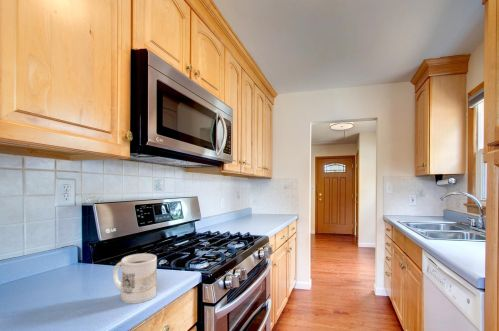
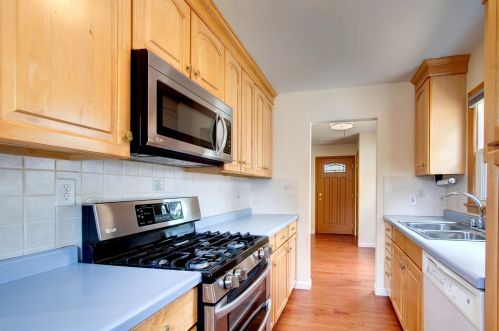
- mug [112,253,158,304]
